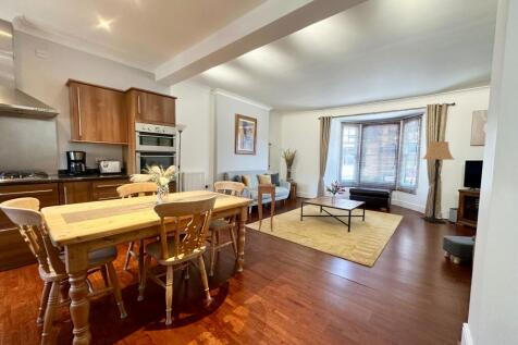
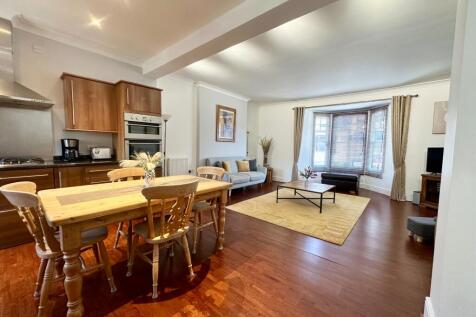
- lamp [420,140,456,224]
- side table [257,183,276,233]
